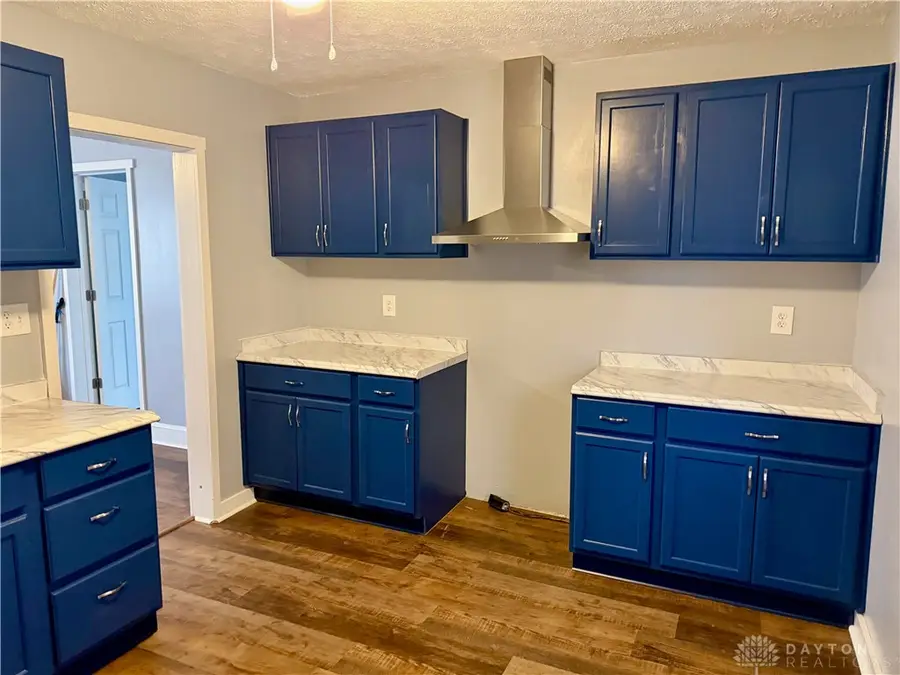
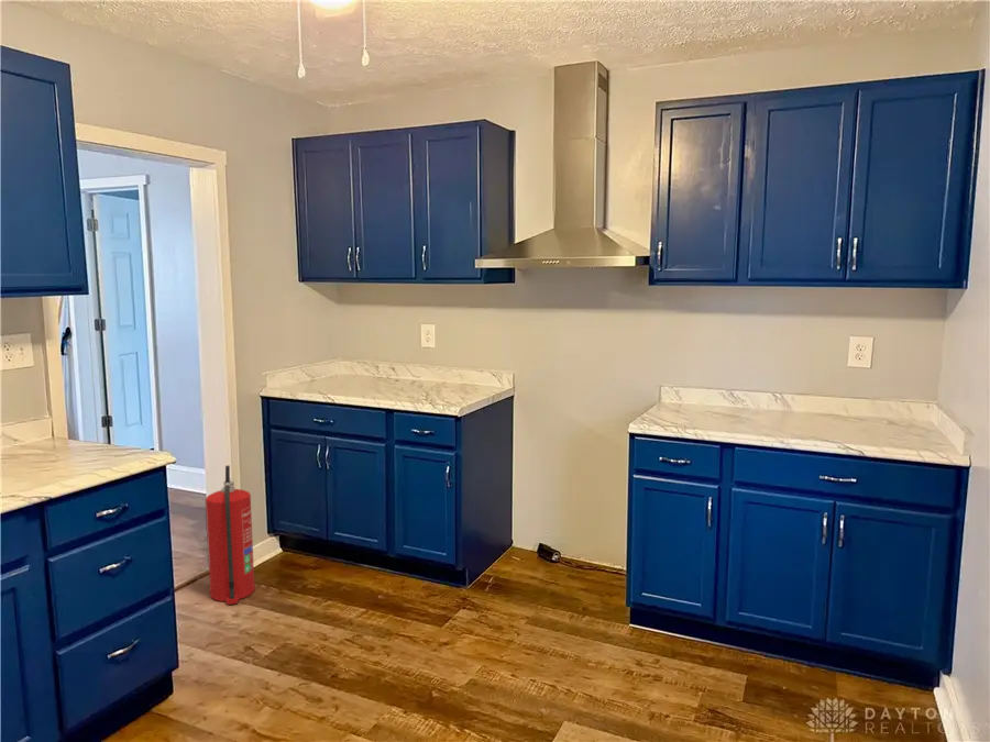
+ fire extinguisher [205,464,256,606]
